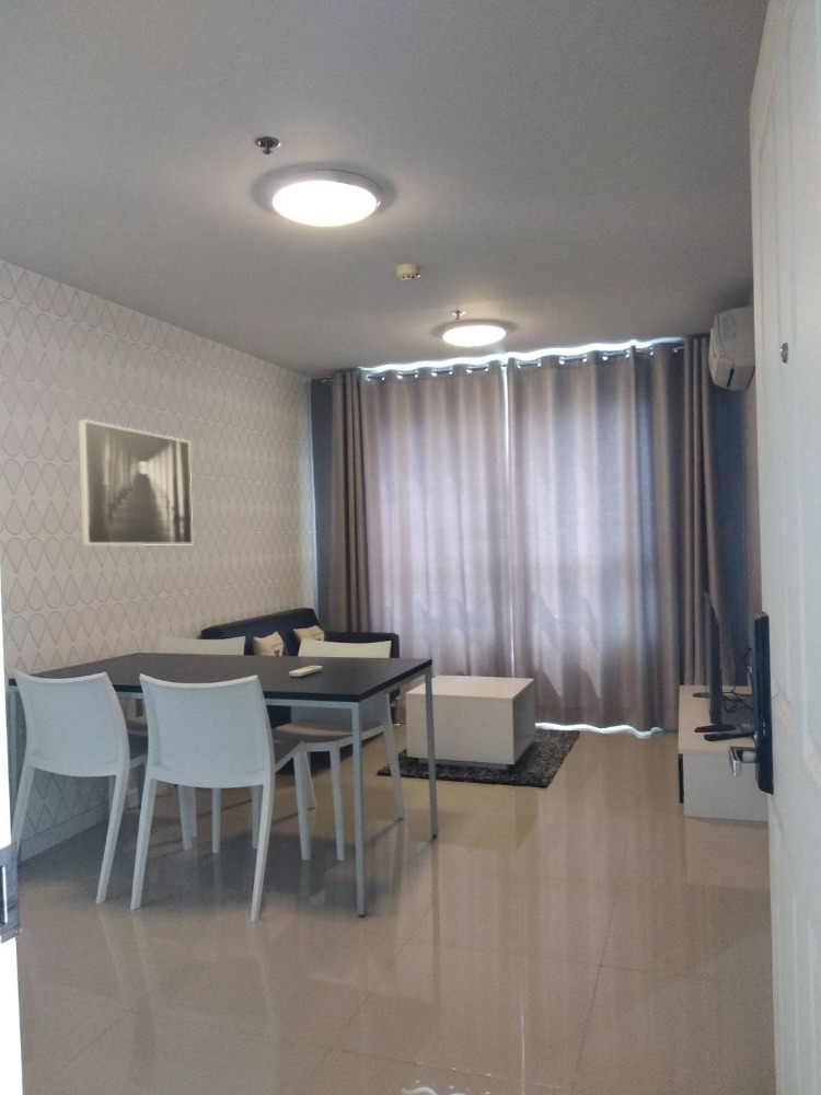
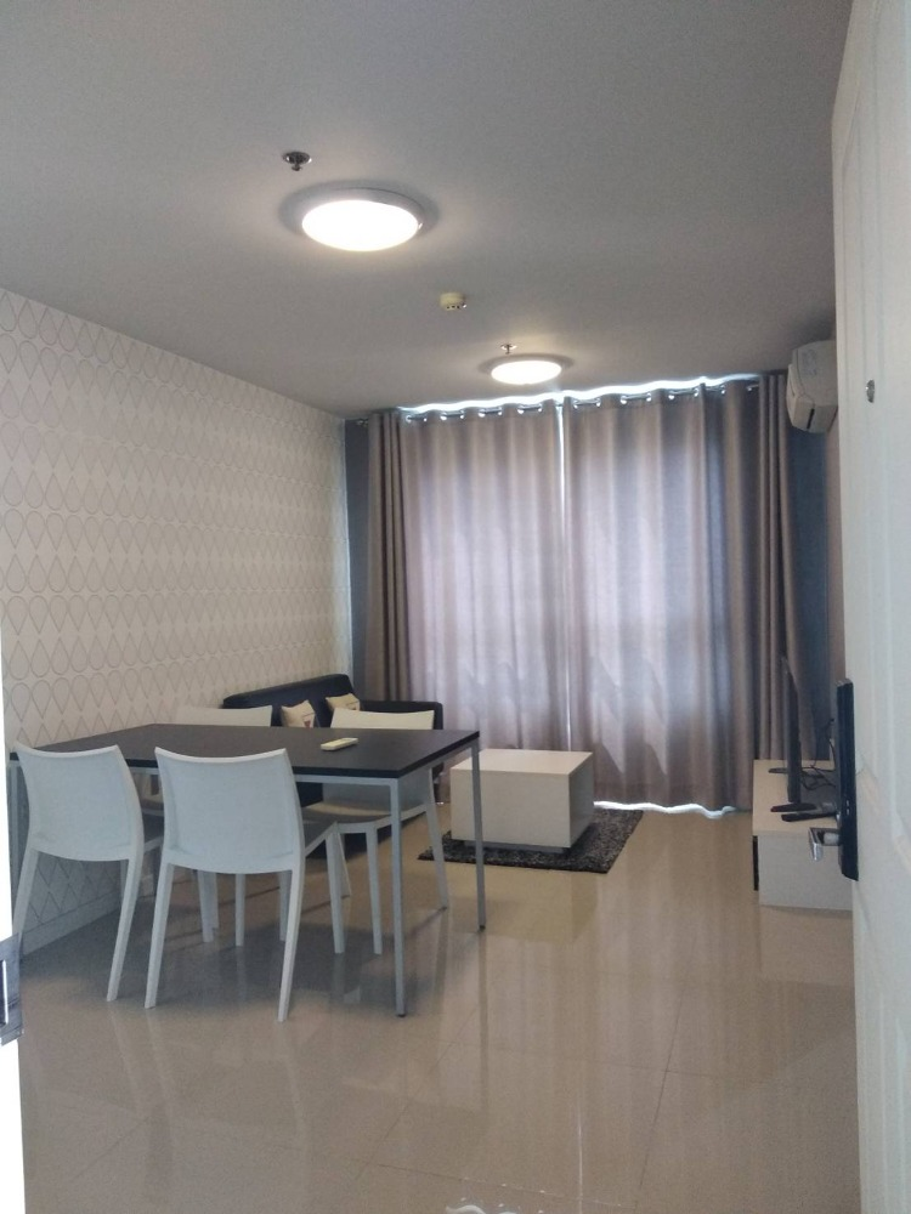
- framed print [78,418,194,546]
